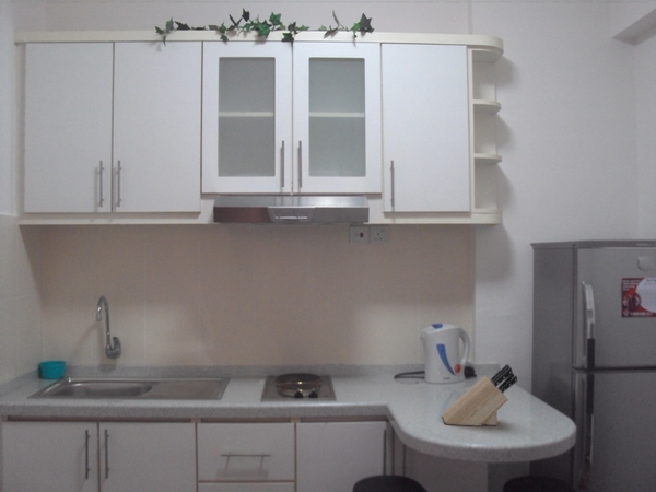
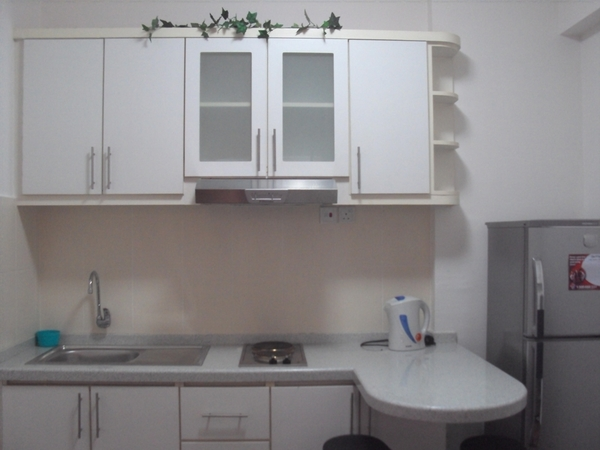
- knife block [441,363,518,427]
